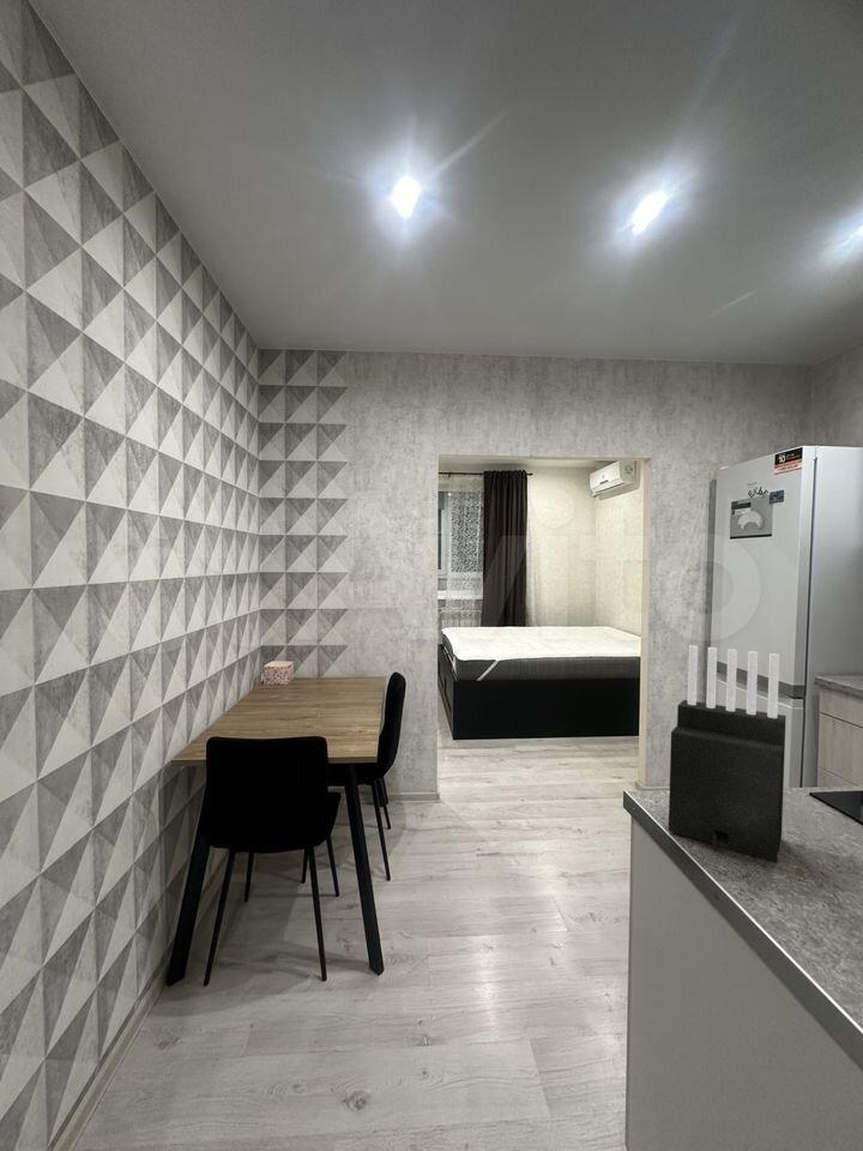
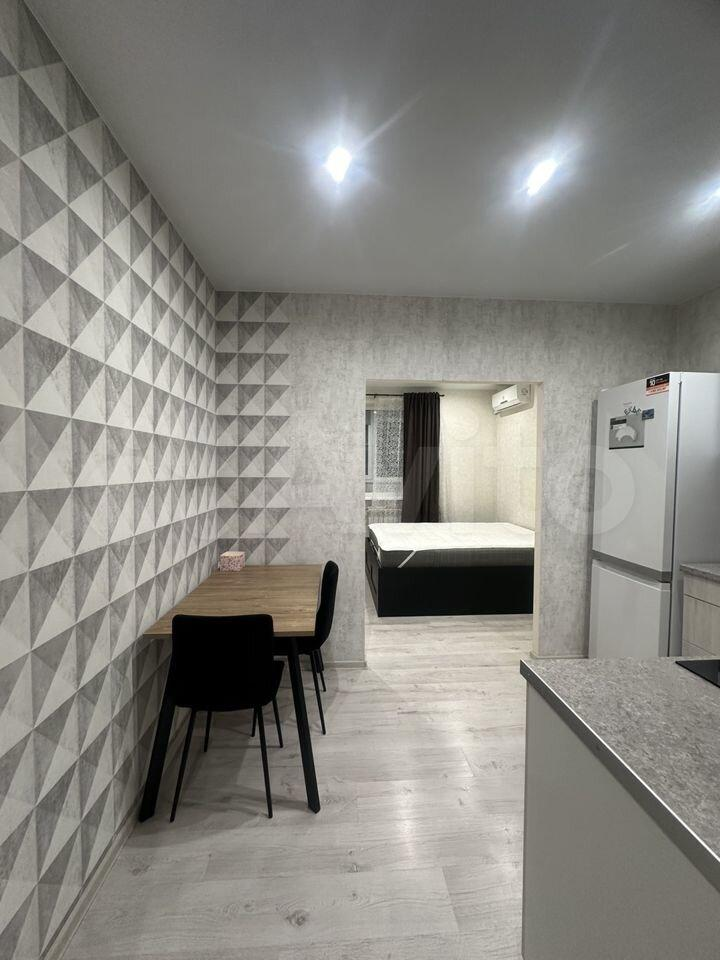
- knife block [668,644,787,864]
